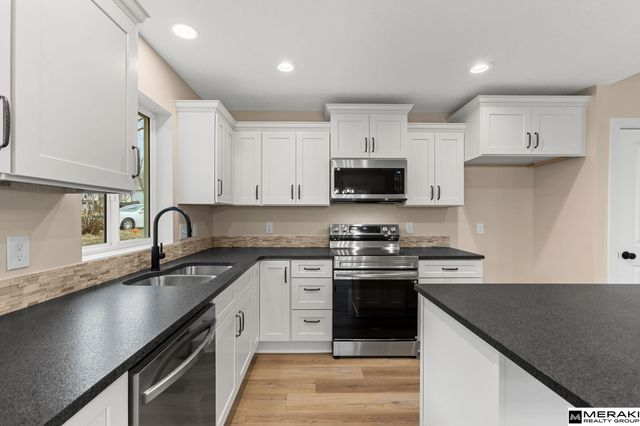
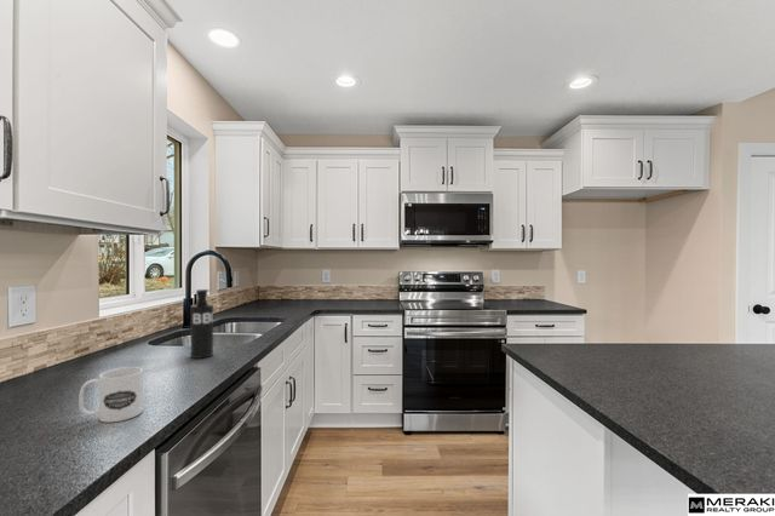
+ soap dispenser [190,288,214,360]
+ mug [78,366,144,424]
